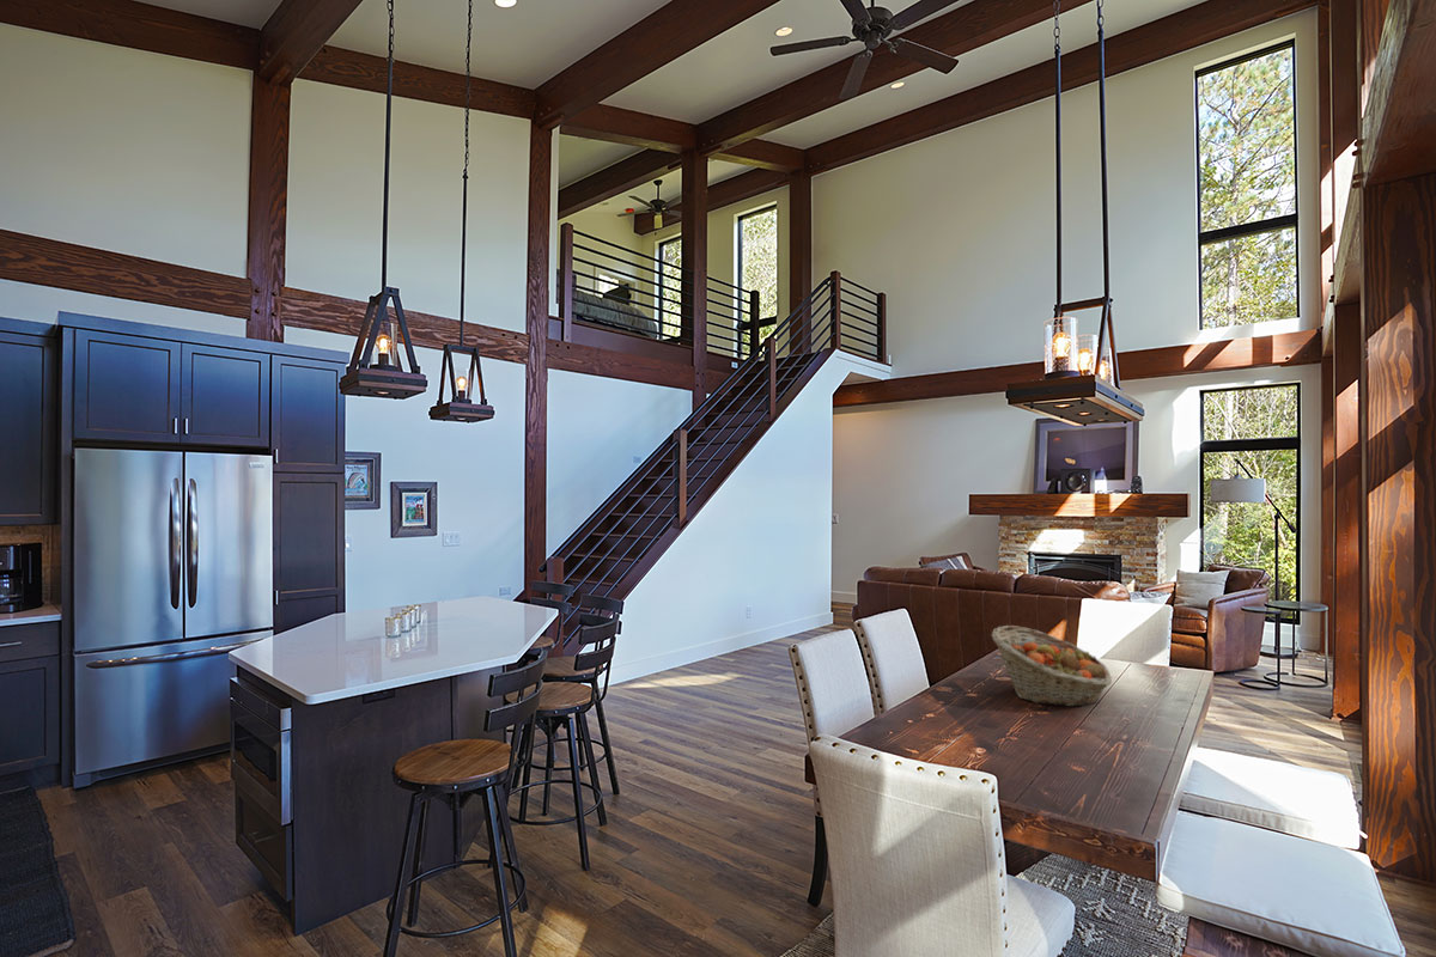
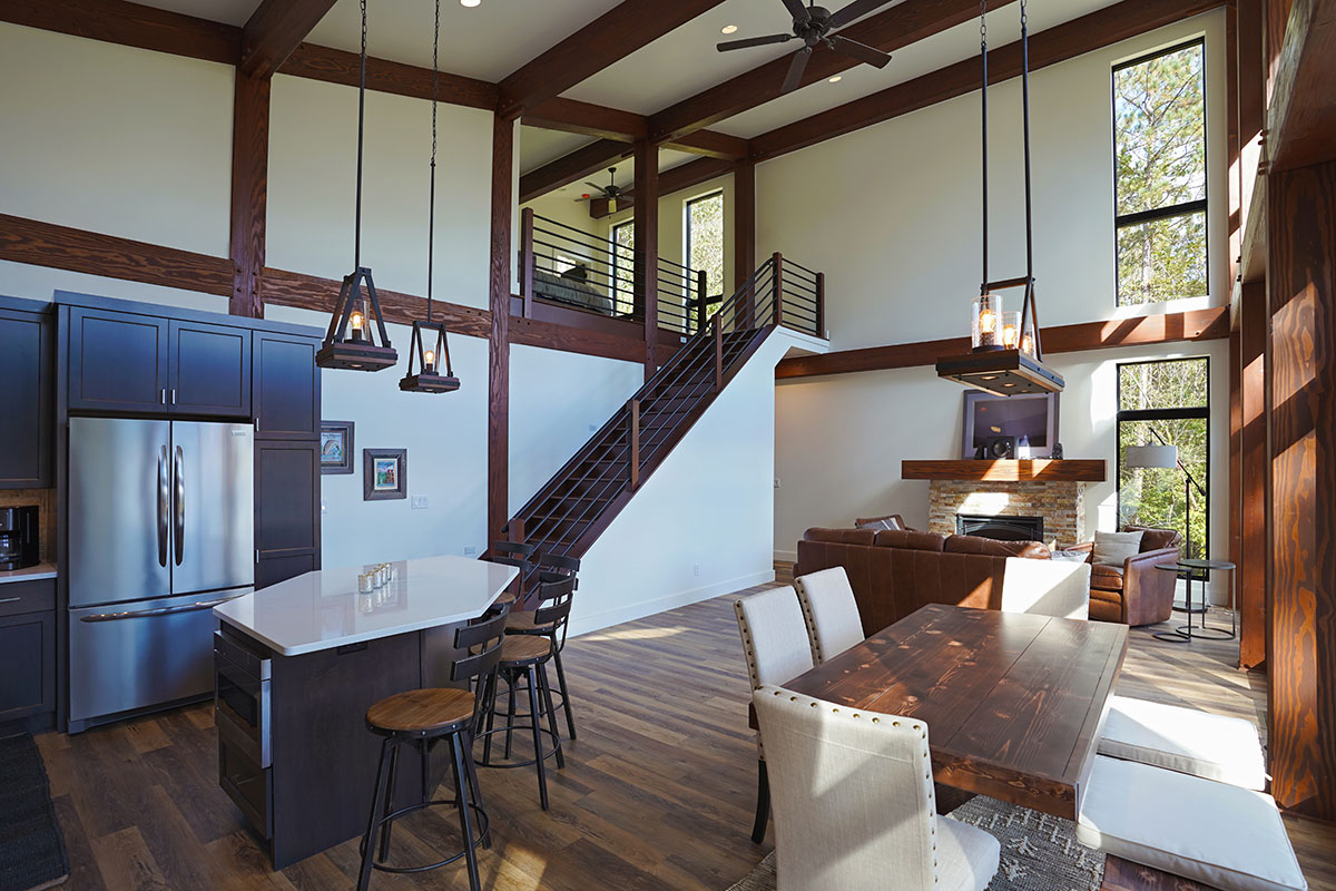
- fruit basket [991,624,1113,708]
